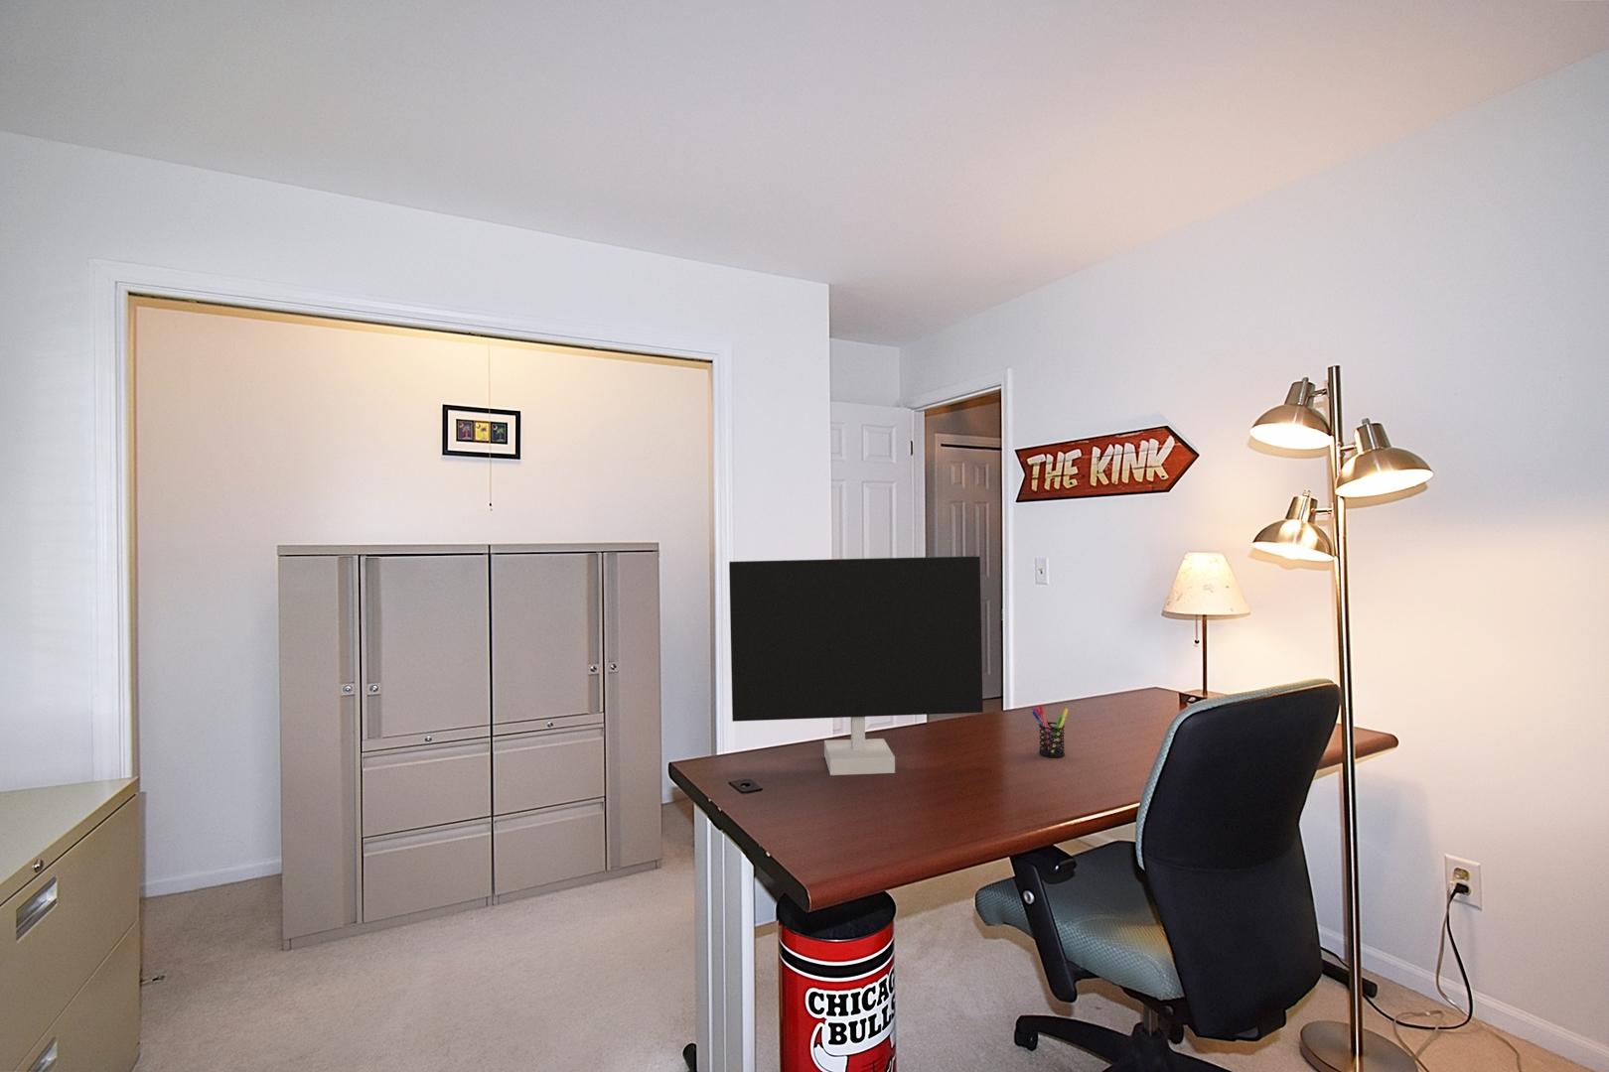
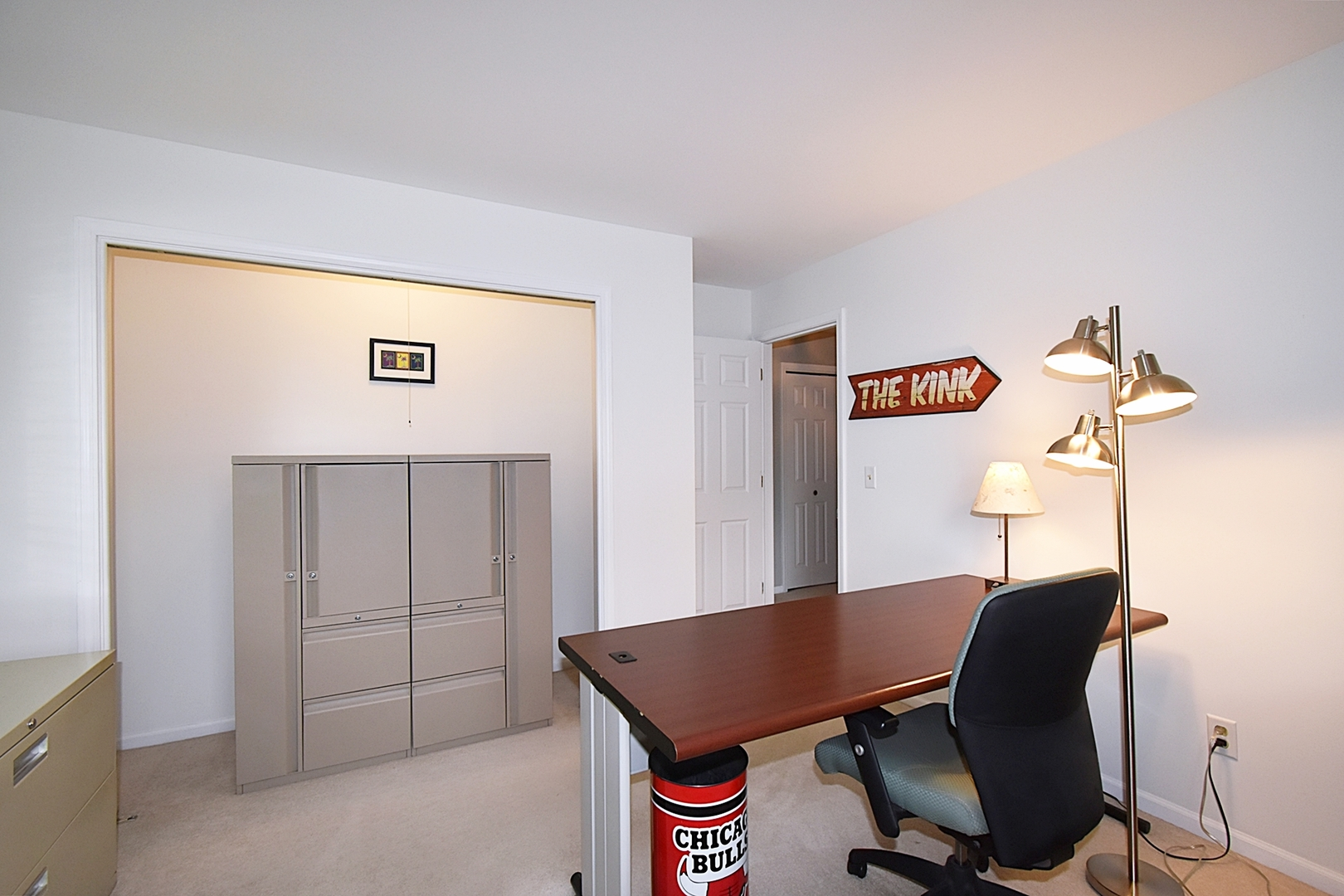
- pen holder [1031,704,1069,759]
- monitor [728,555,984,776]
